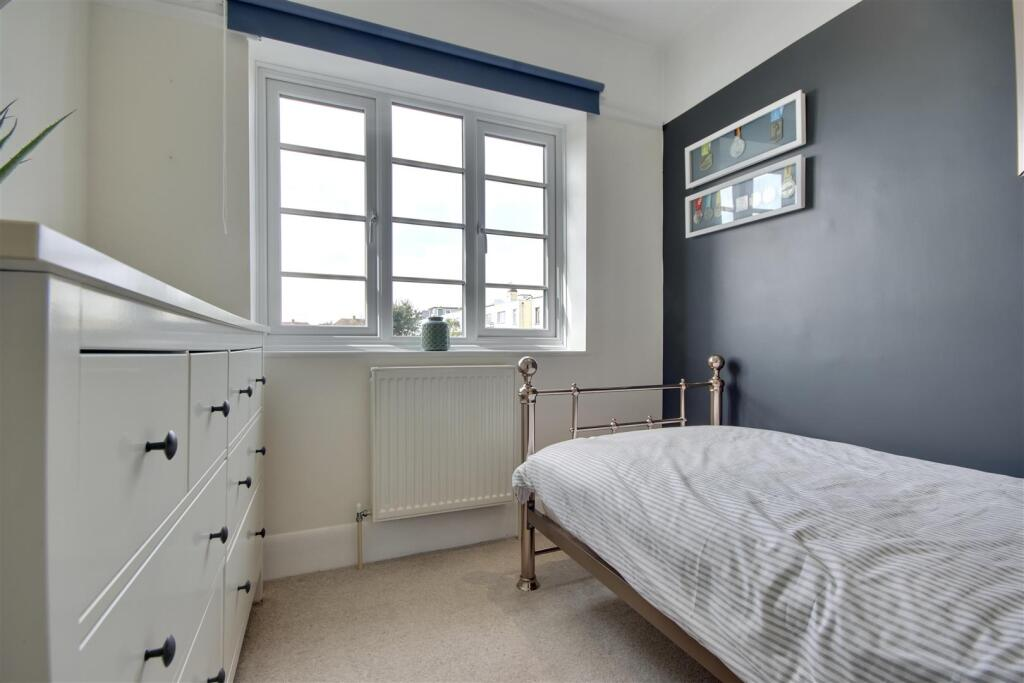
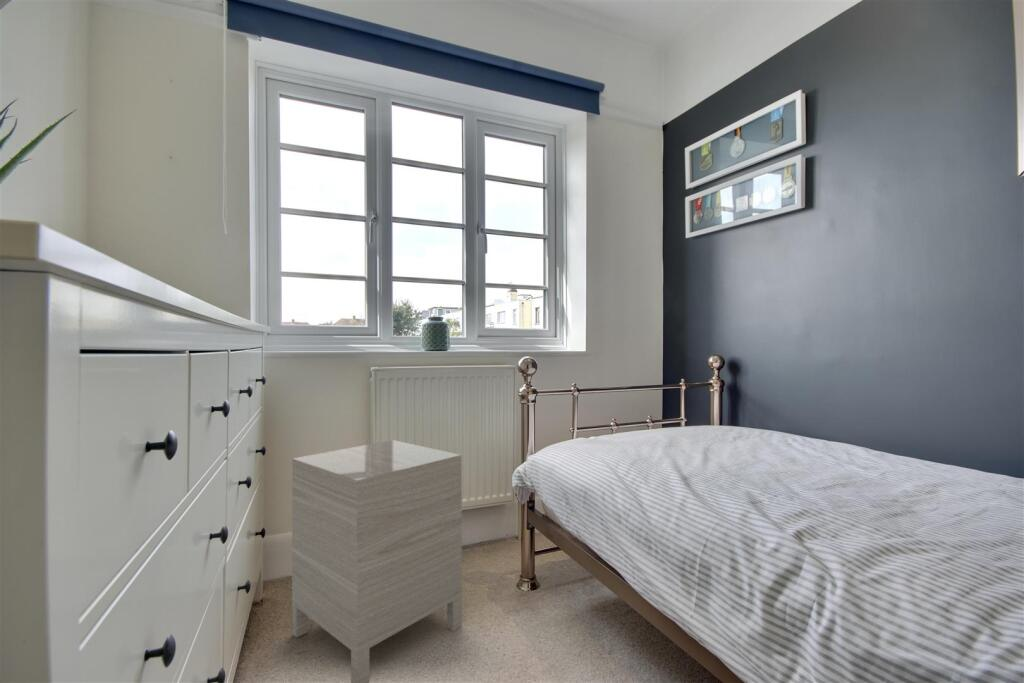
+ nightstand [291,439,463,683]
